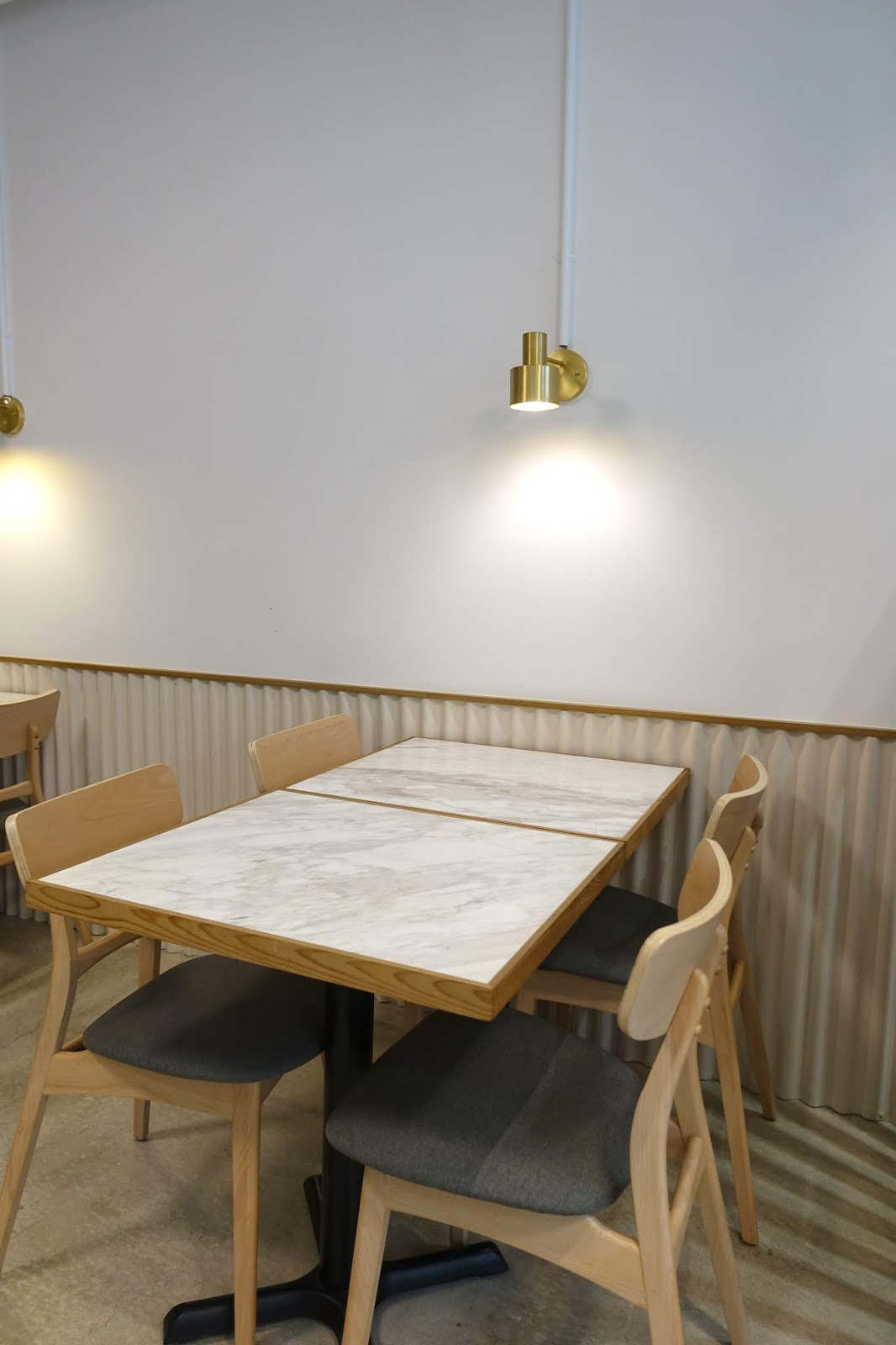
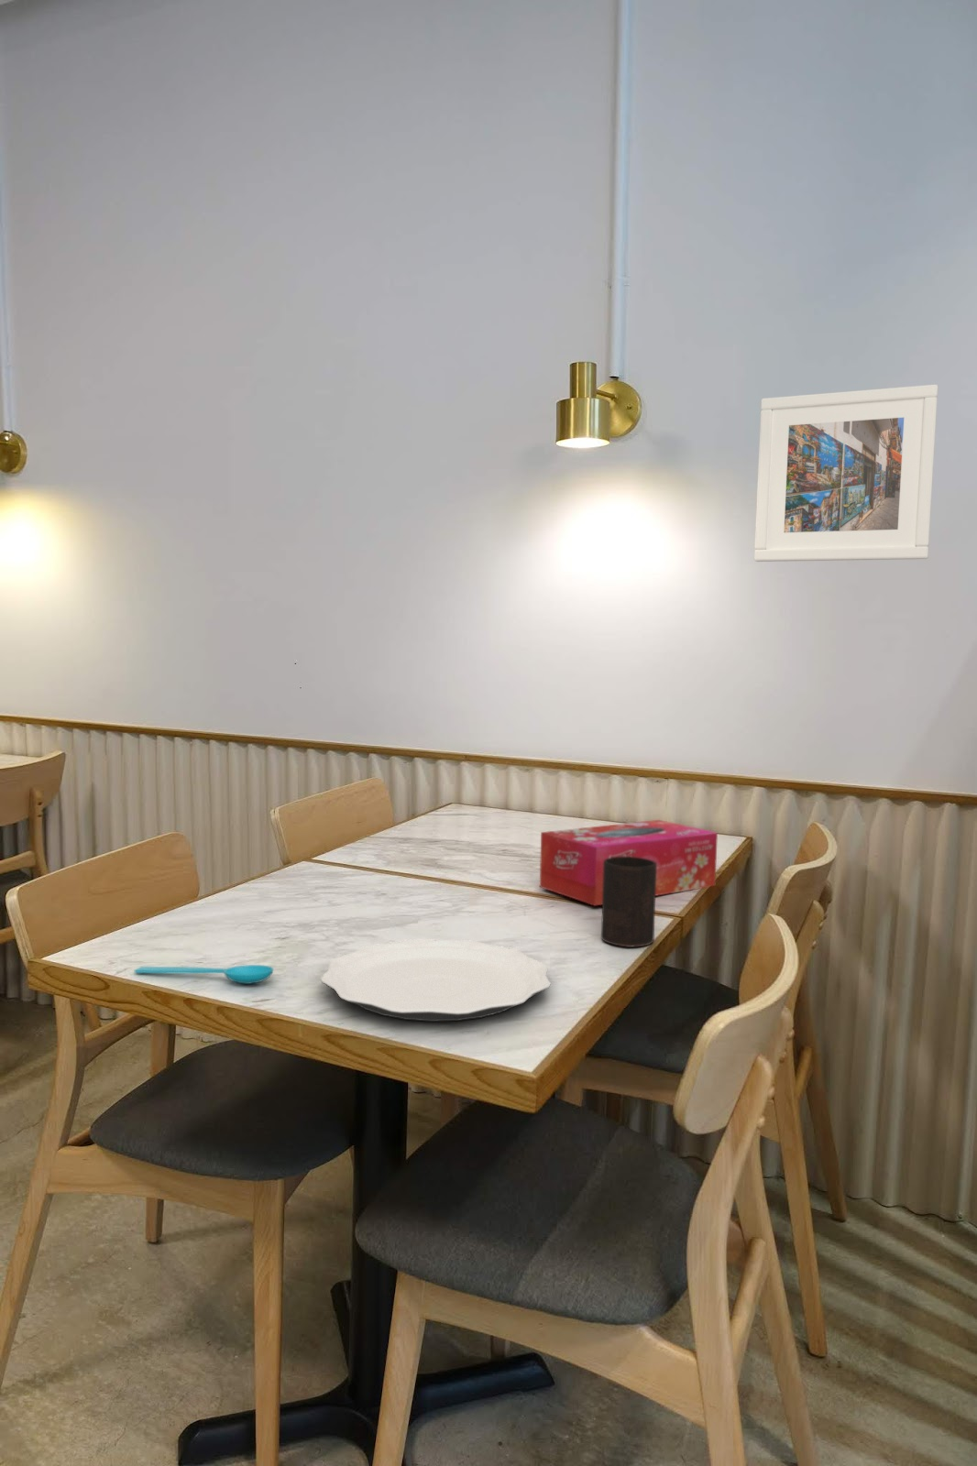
+ tissue box [539,820,719,907]
+ plate [319,938,551,1022]
+ cup [601,857,658,948]
+ spoon [134,964,274,985]
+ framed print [753,384,939,562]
